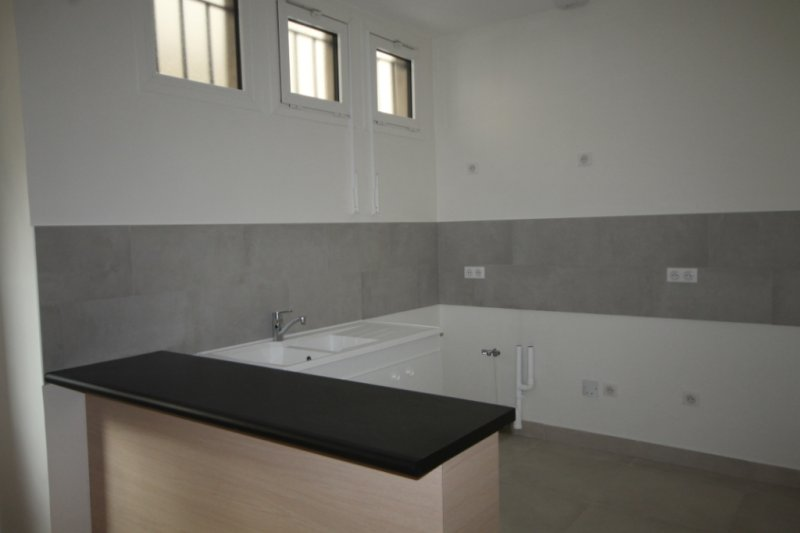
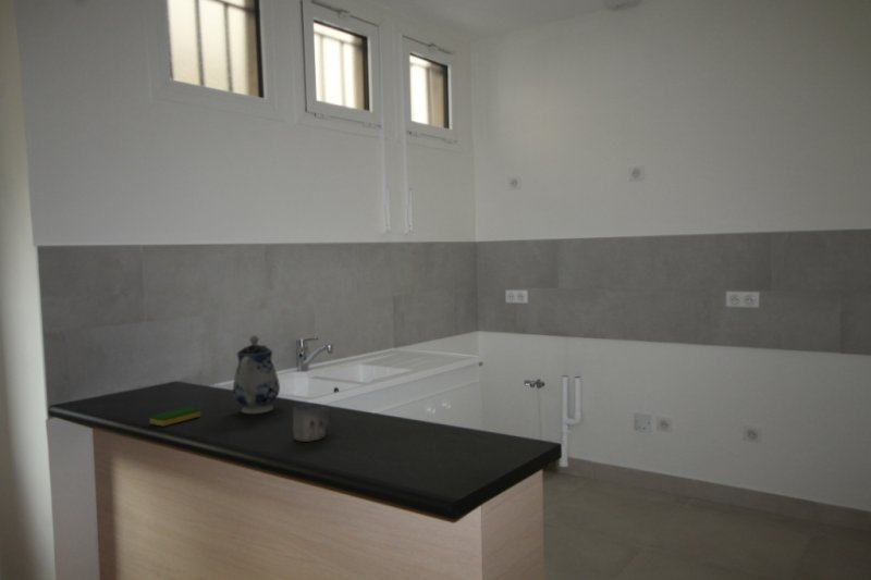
+ mug [292,403,331,443]
+ dish sponge [148,406,201,428]
+ teapot [232,334,281,415]
